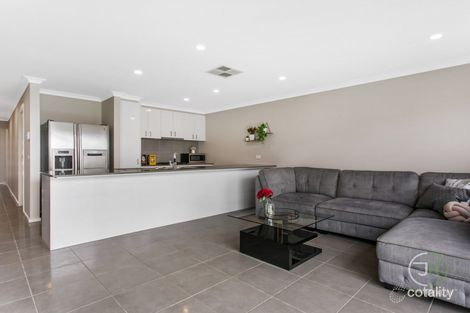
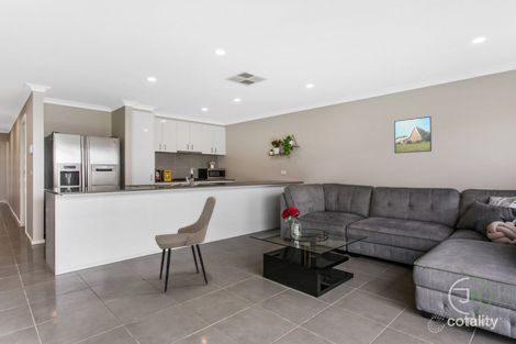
+ dining chair [154,196,217,293]
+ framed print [393,115,433,154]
